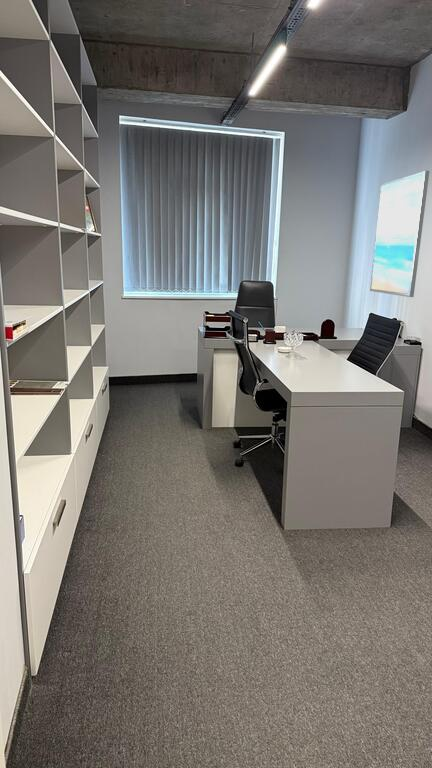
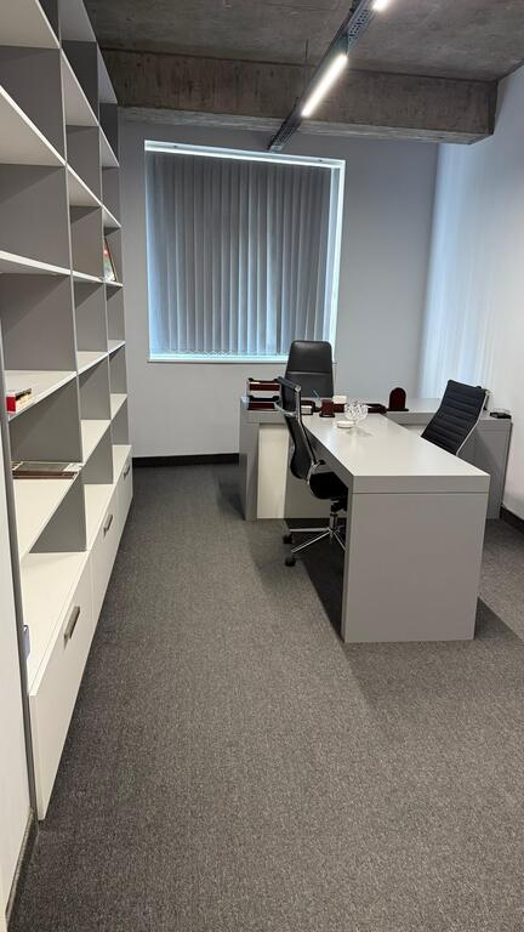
- wall art [369,170,430,298]
